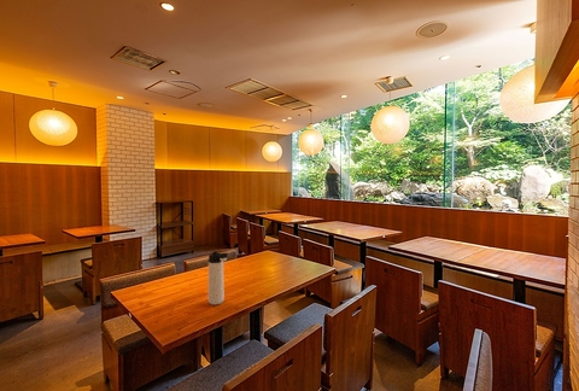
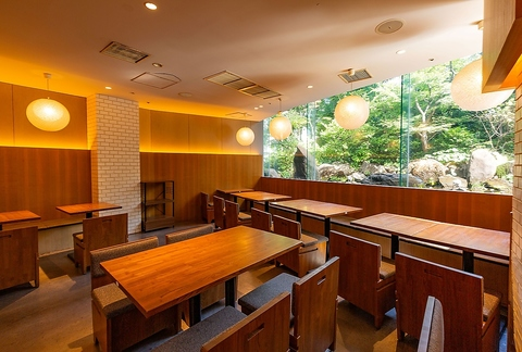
- thermos bottle [207,250,229,305]
